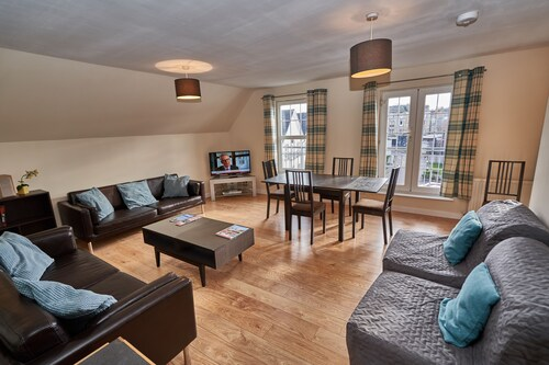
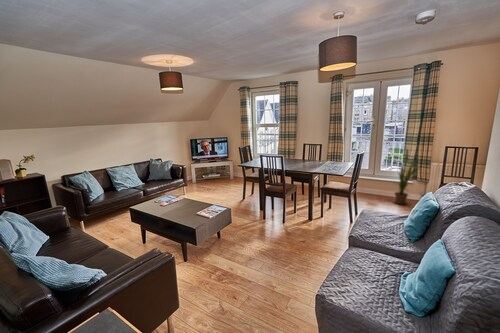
+ house plant [388,148,422,205]
